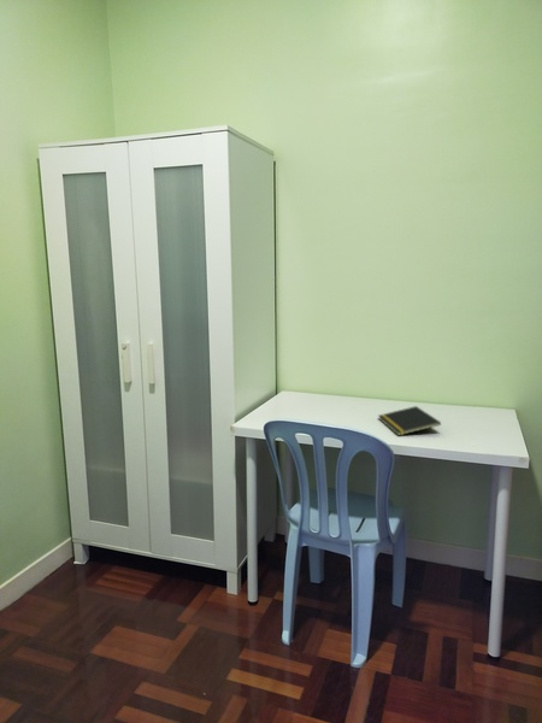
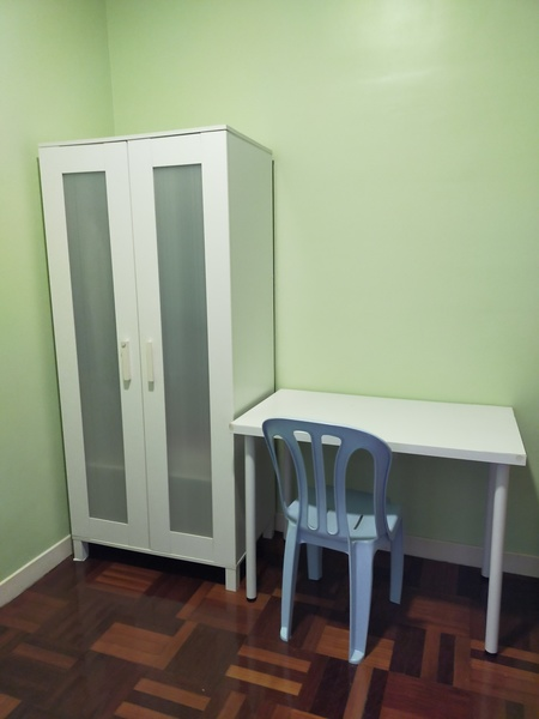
- notepad [377,405,442,436]
